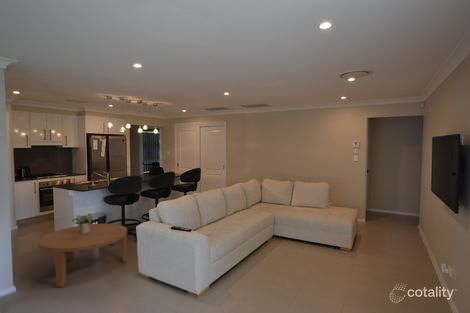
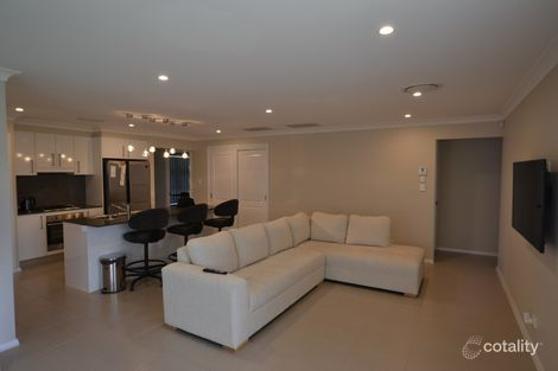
- potted plant [71,212,95,233]
- coffee table [37,223,128,288]
